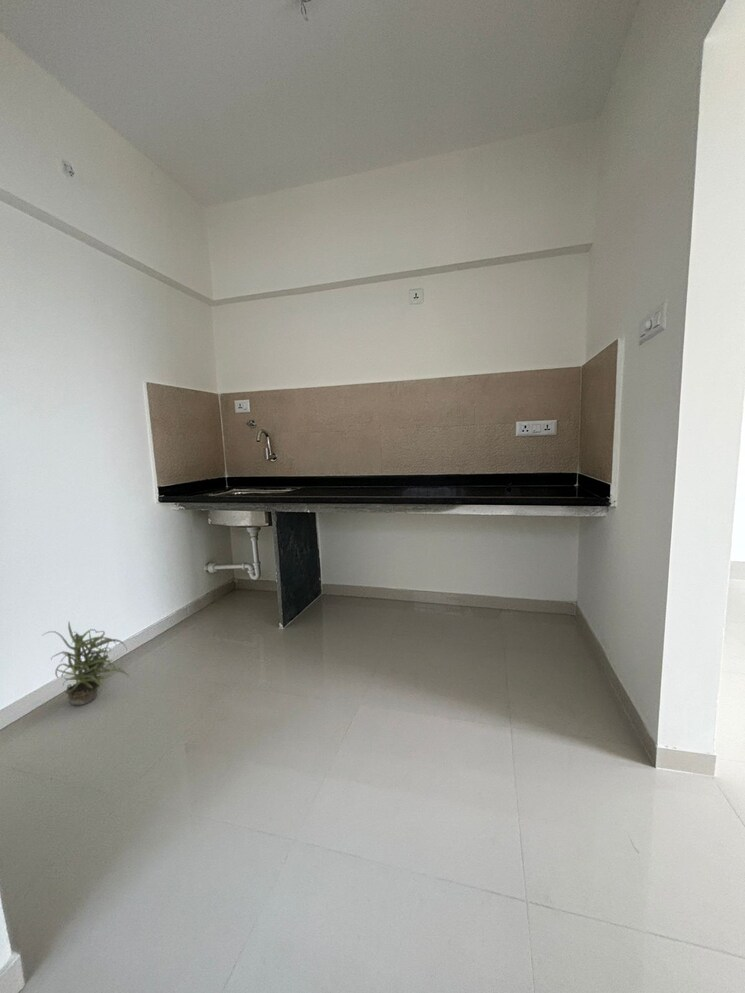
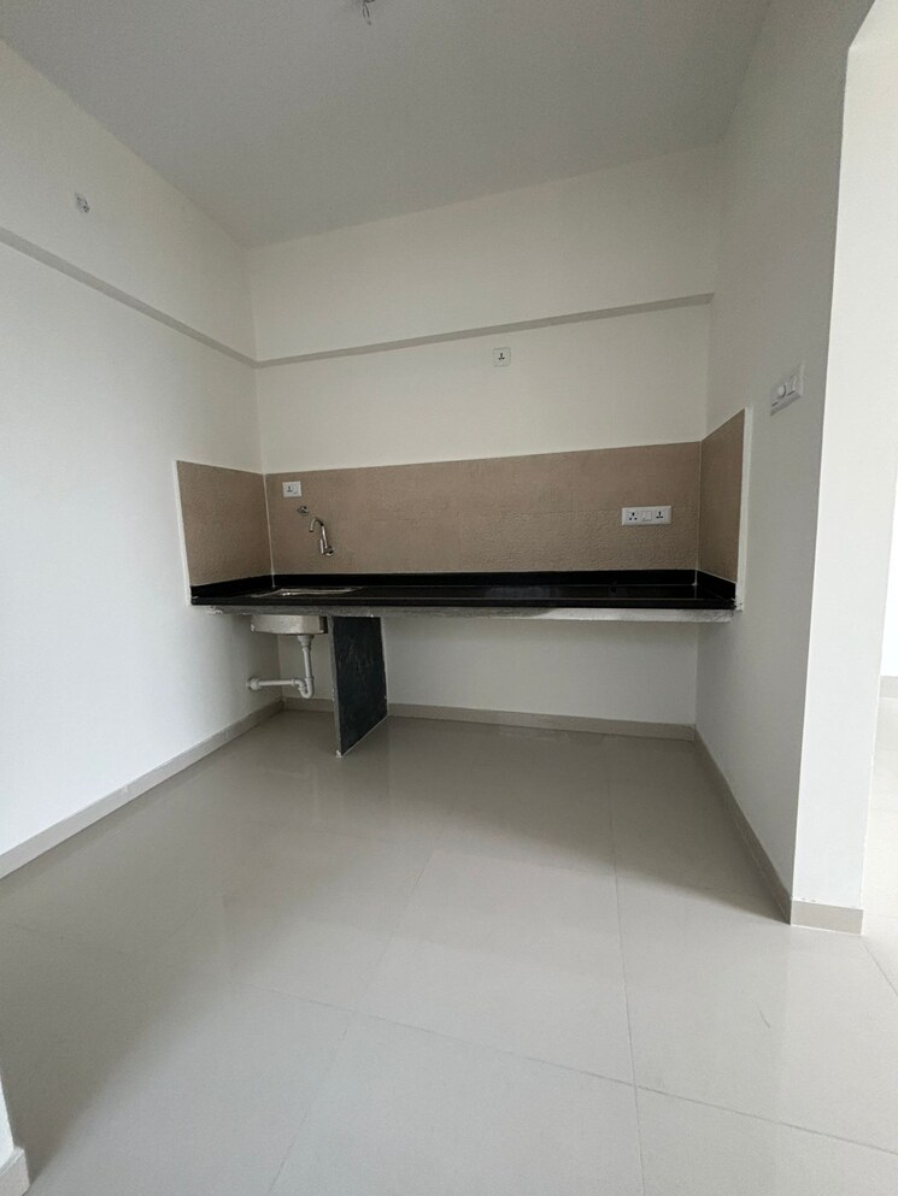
- potted plant [41,620,130,707]
